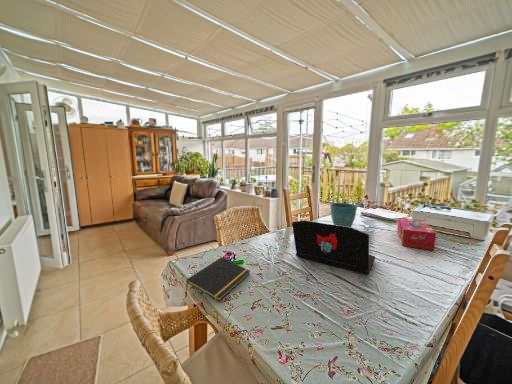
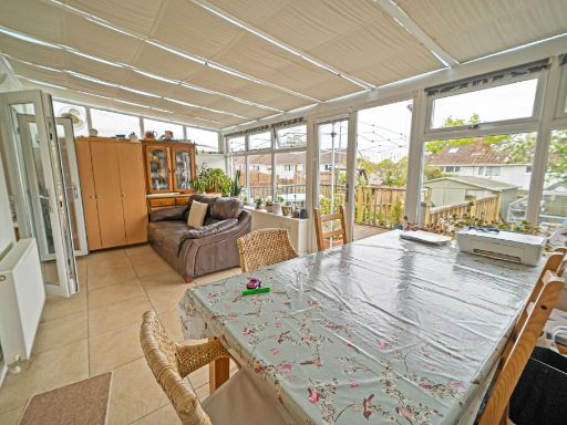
- notepad [185,256,251,302]
- laptop [291,220,376,276]
- flower pot [329,202,358,228]
- tissue box [396,217,437,251]
